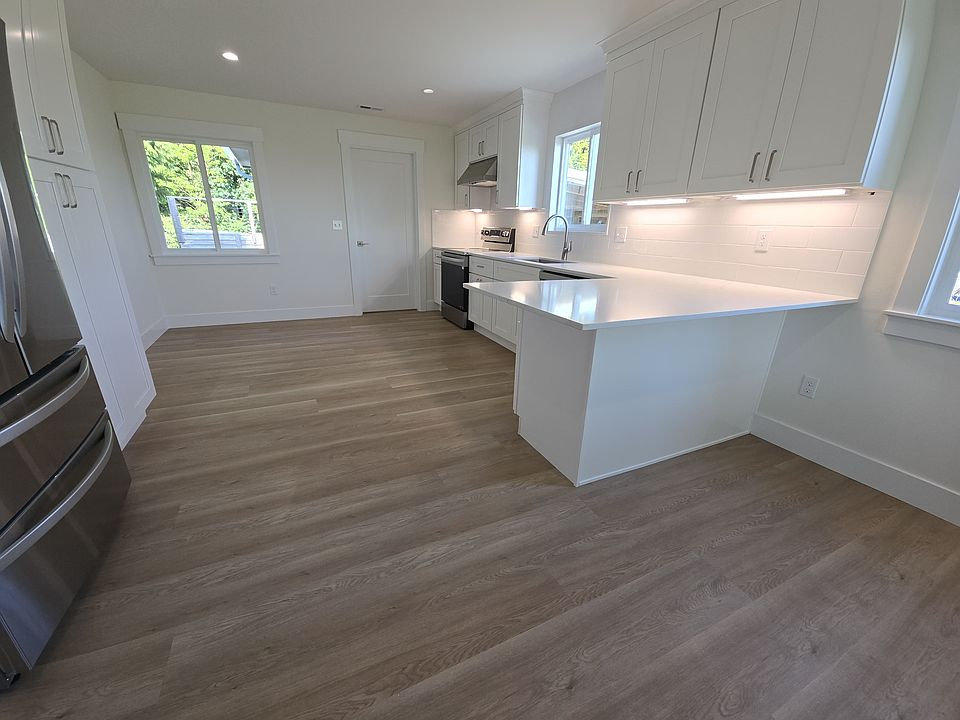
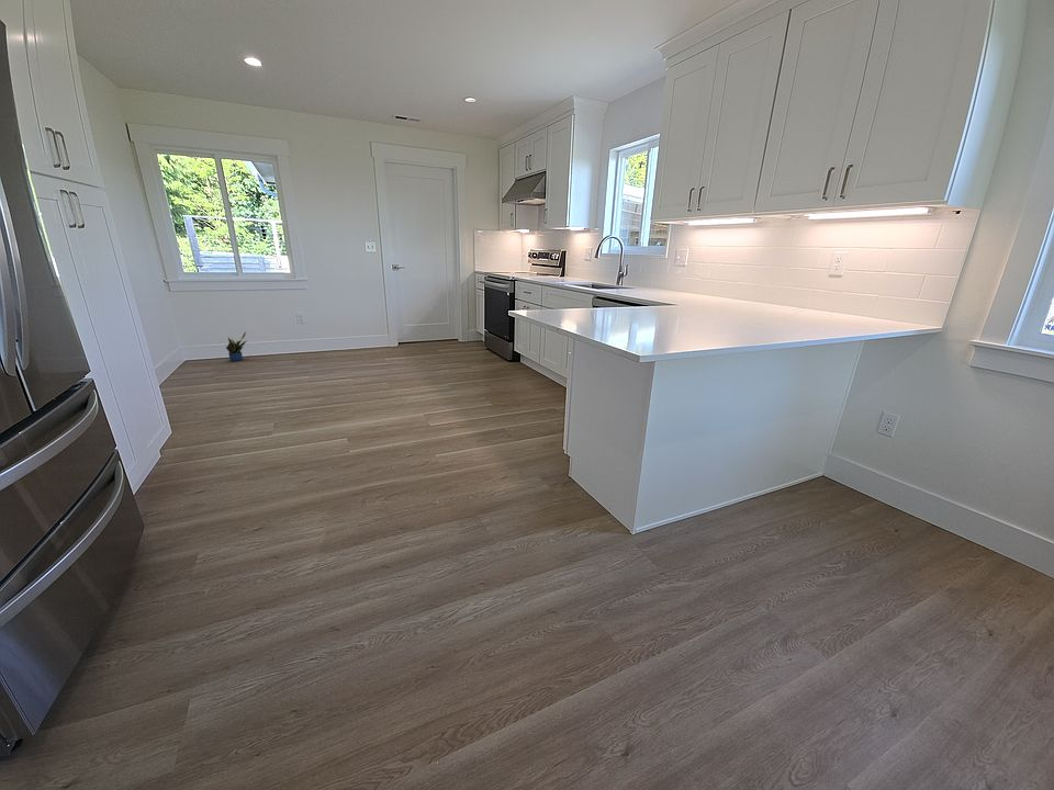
+ potted plant [225,331,248,362]
